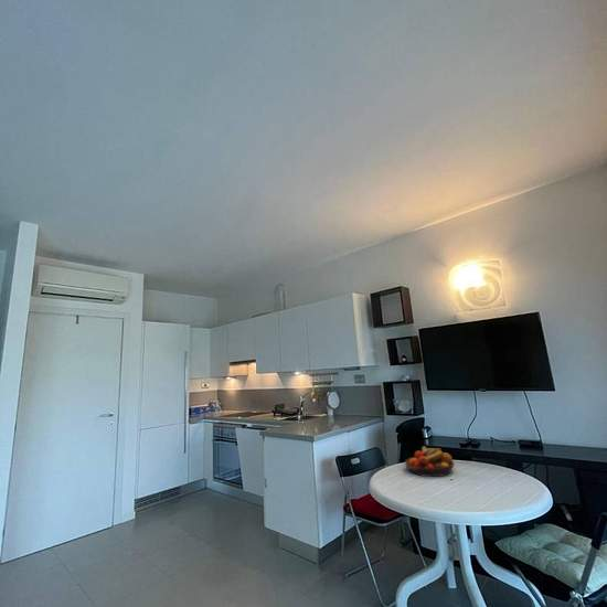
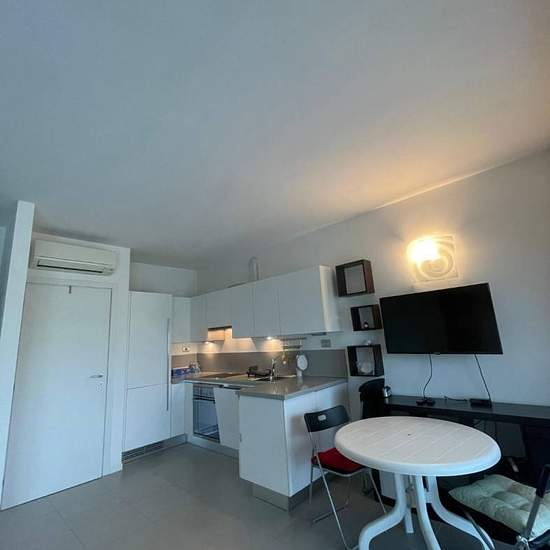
- fruit bowl [404,446,456,478]
